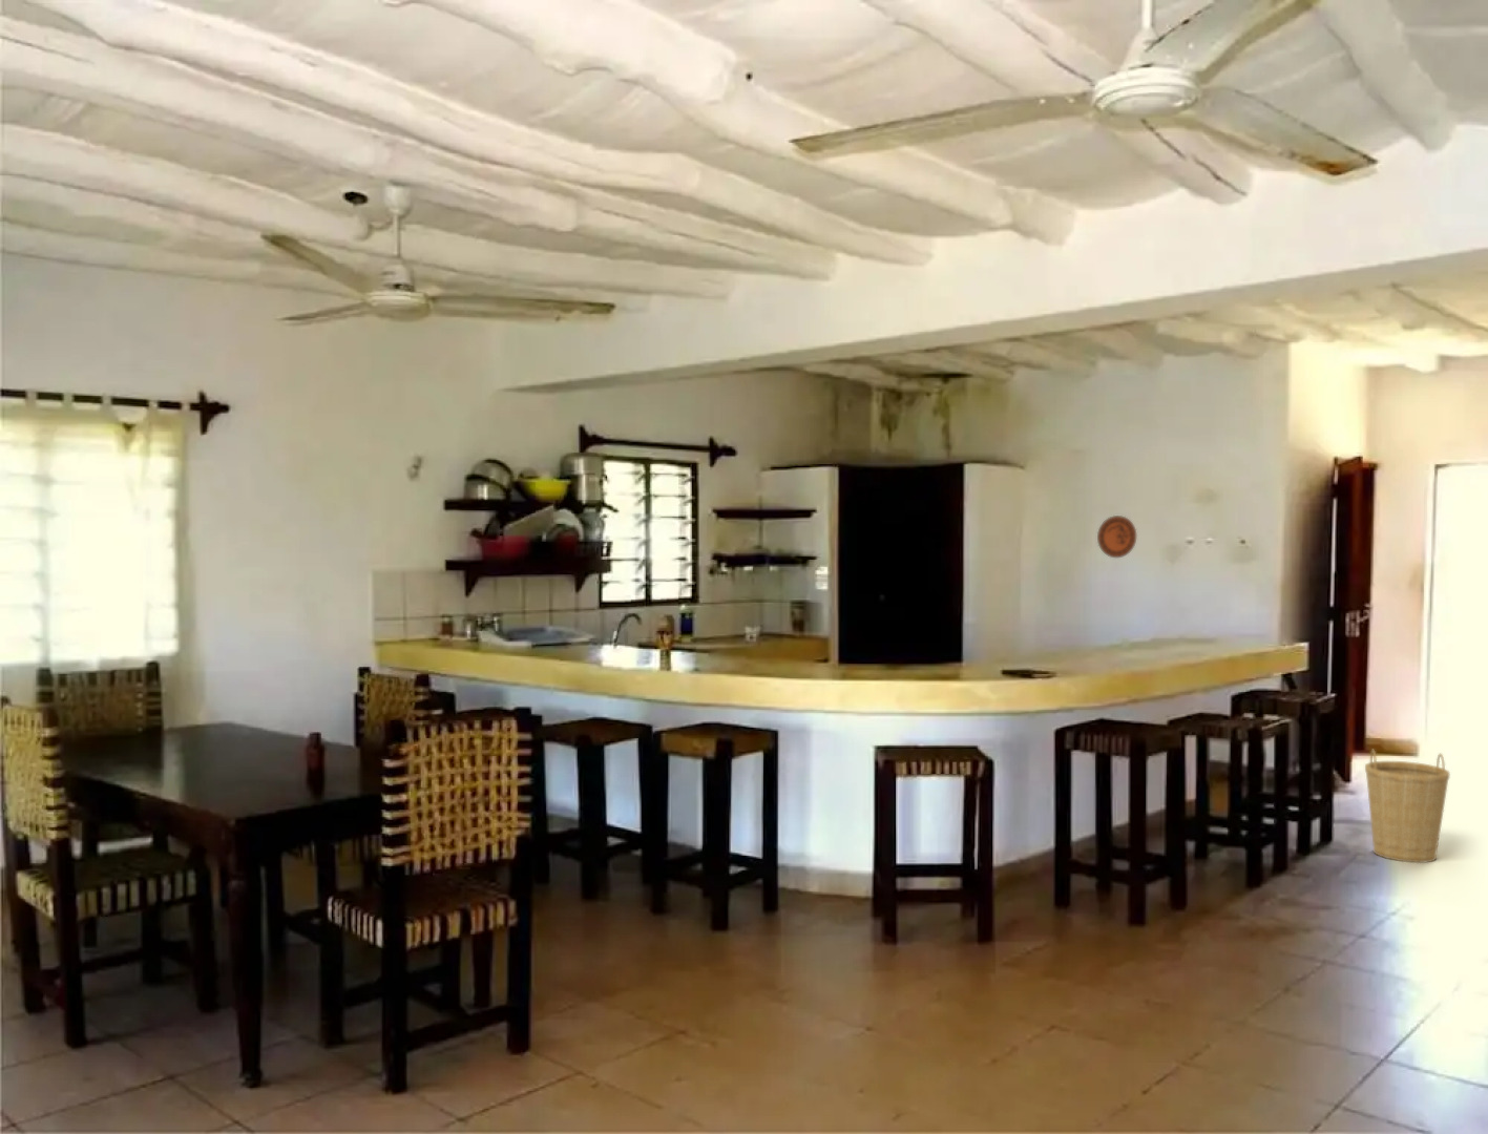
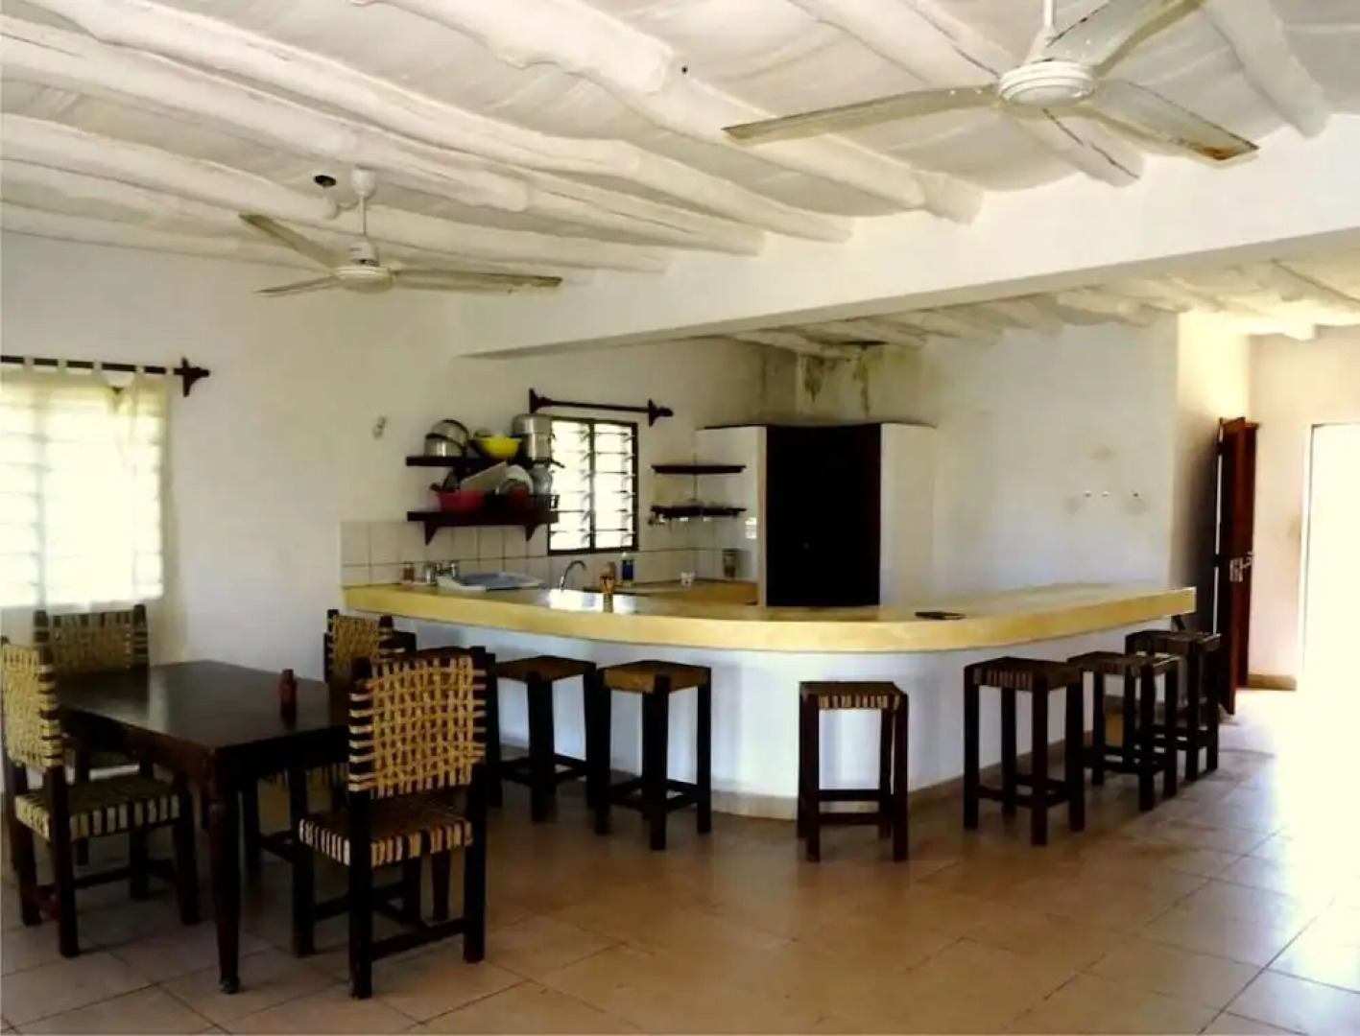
- decorative plate [1096,515,1138,559]
- basket [1364,748,1451,864]
